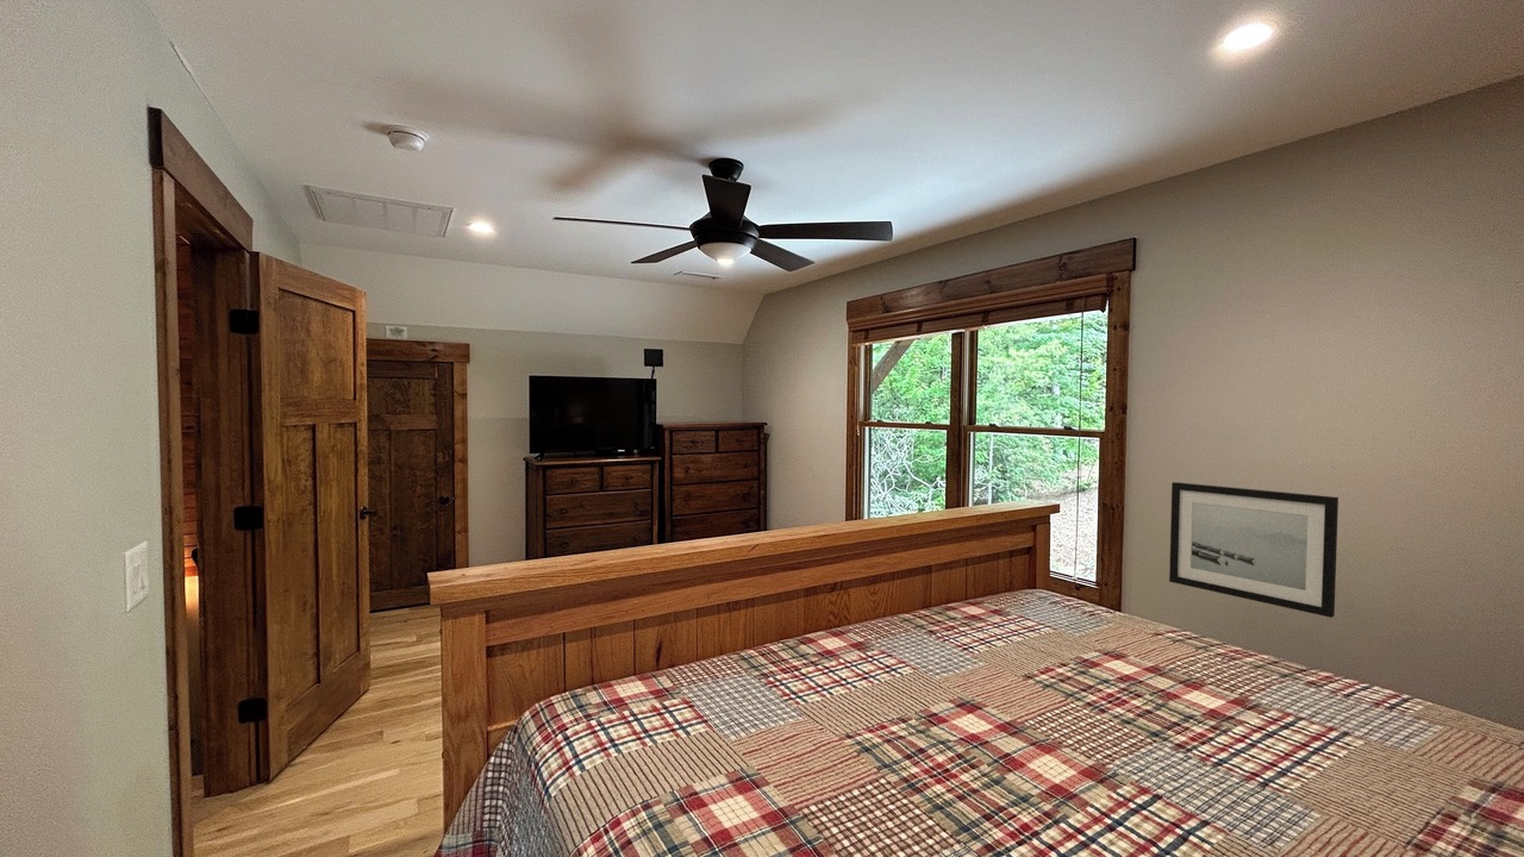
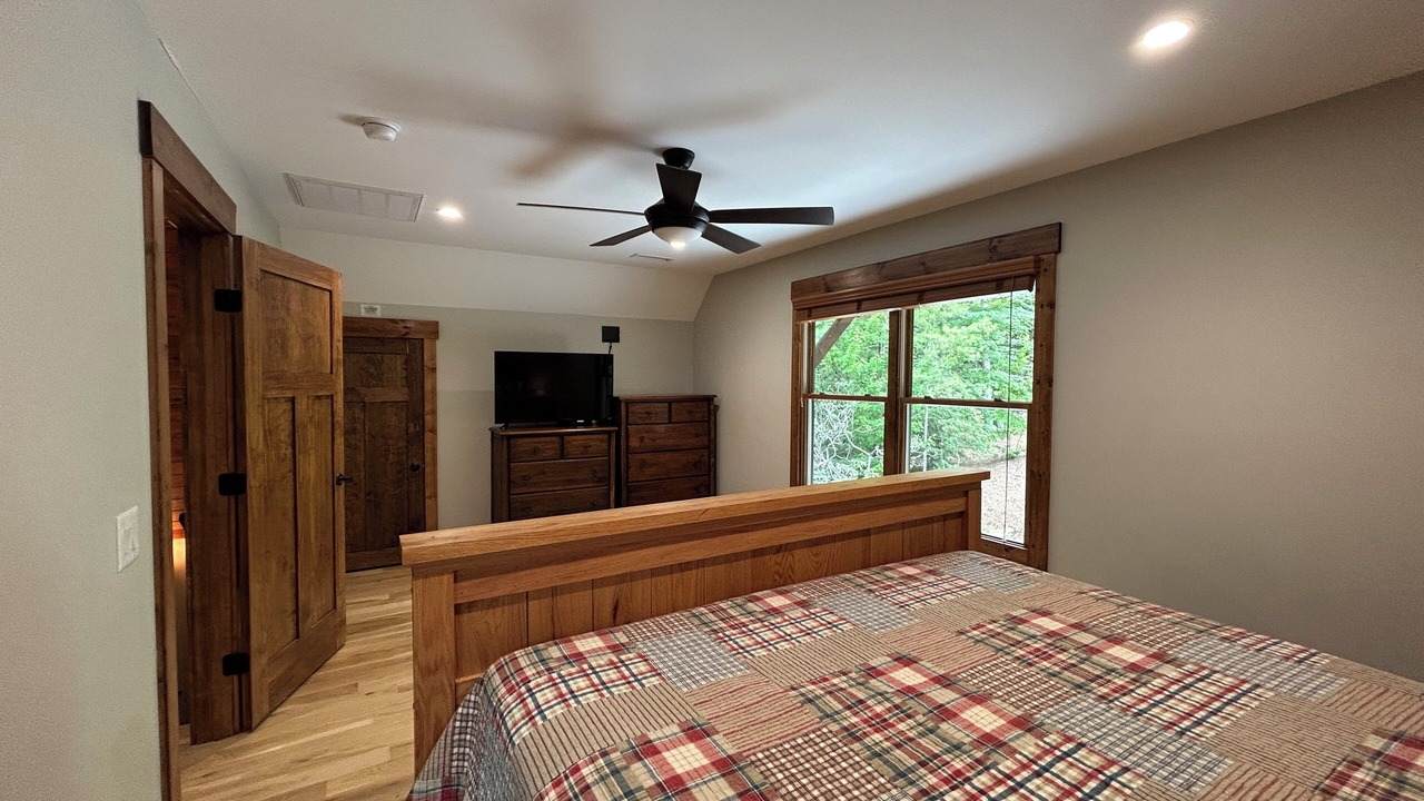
- wall art [1168,481,1339,619]
